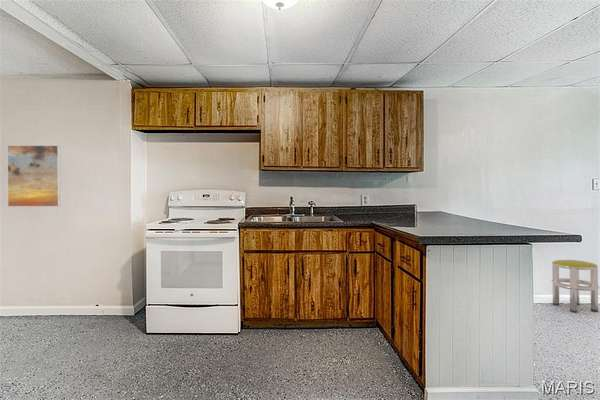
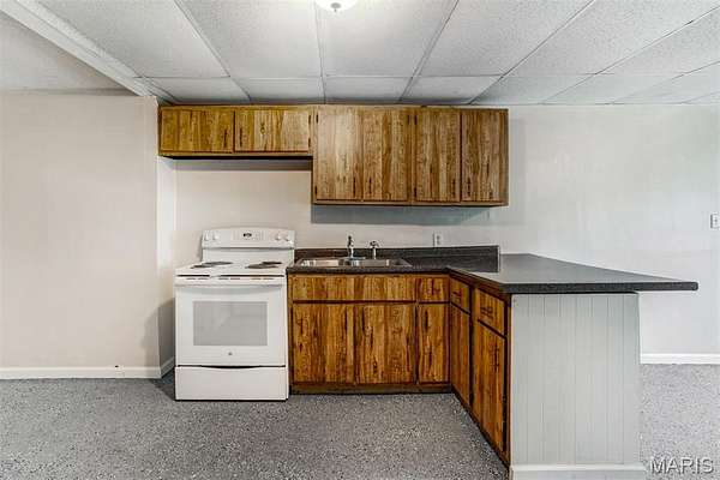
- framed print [6,144,62,208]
- stool [551,259,600,313]
